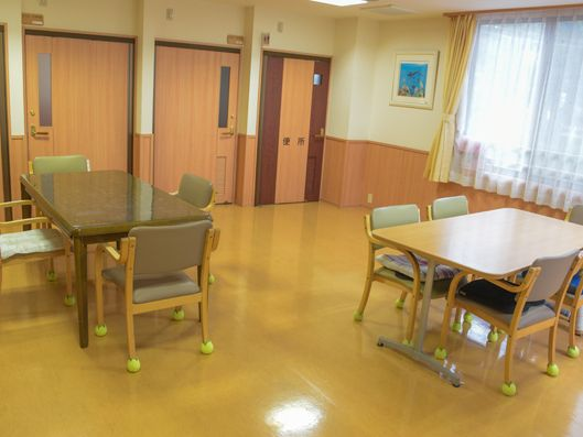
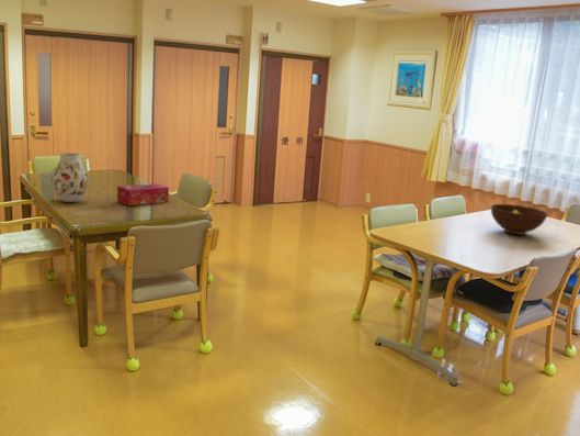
+ fruit bowl [490,203,548,236]
+ vase [50,153,90,203]
+ tissue box [116,182,170,206]
